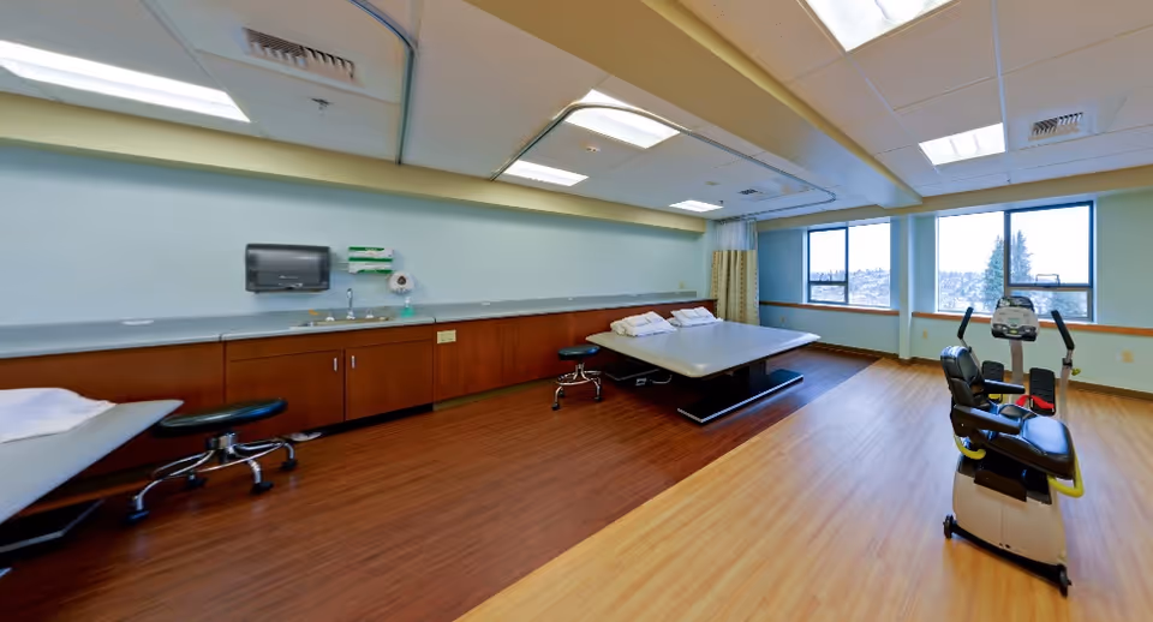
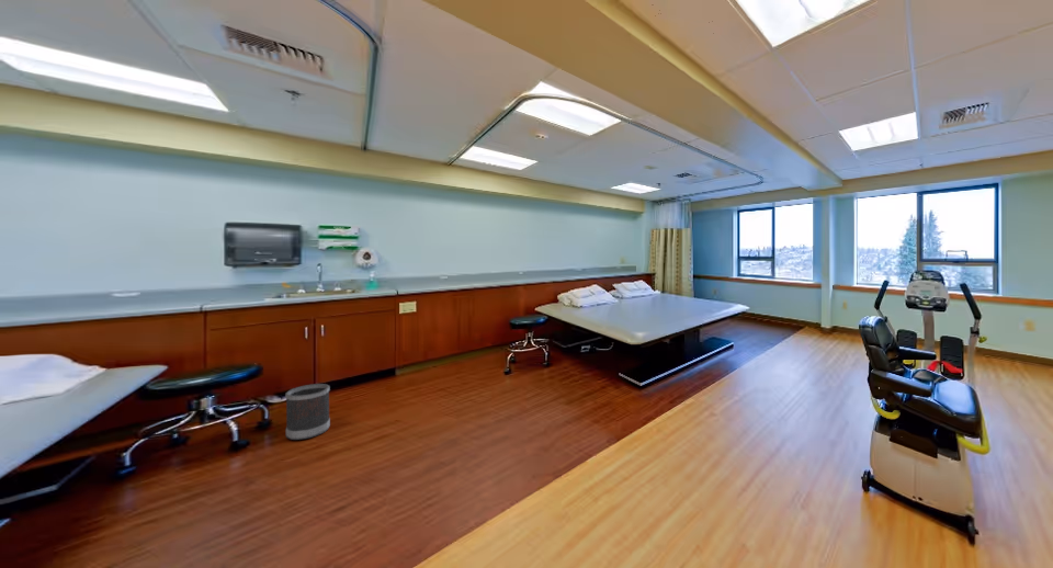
+ wastebasket [284,383,331,441]
